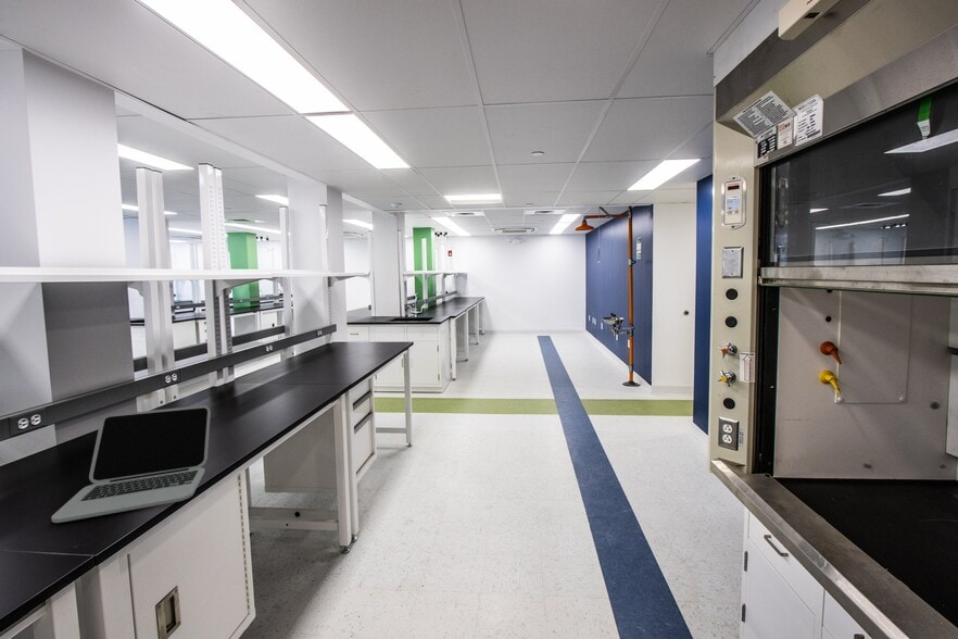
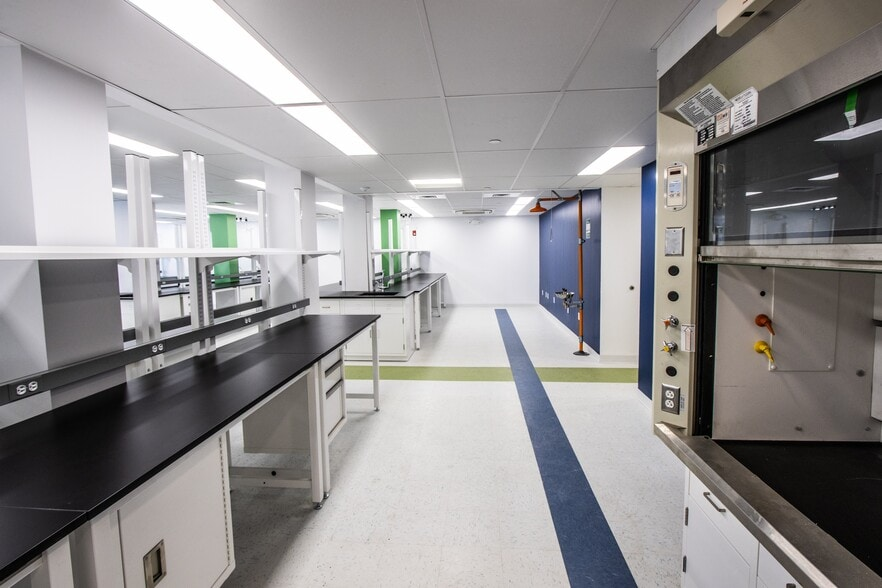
- laptop [50,404,212,524]
